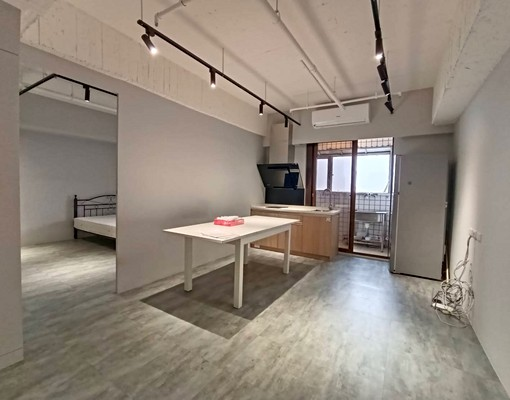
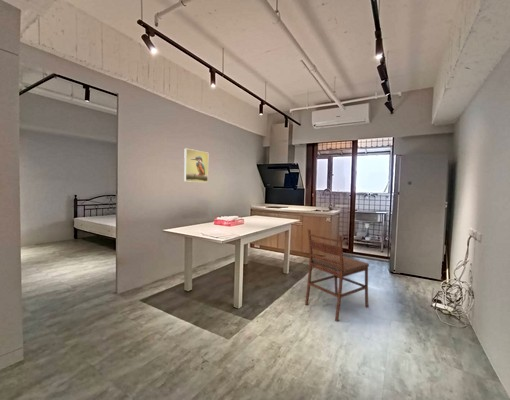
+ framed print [183,147,209,183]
+ dining chair [304,228,370,322]
